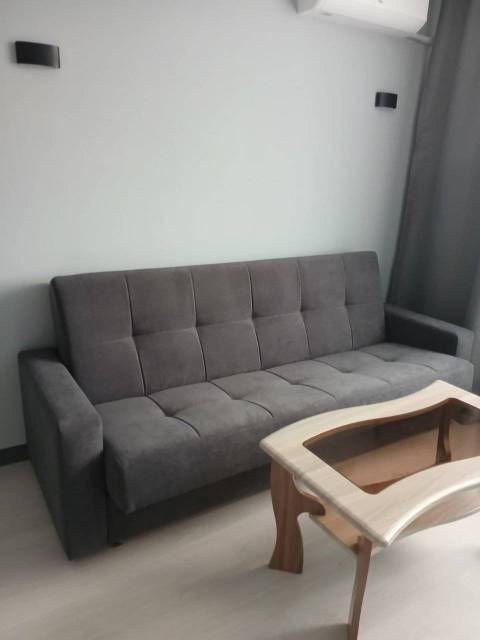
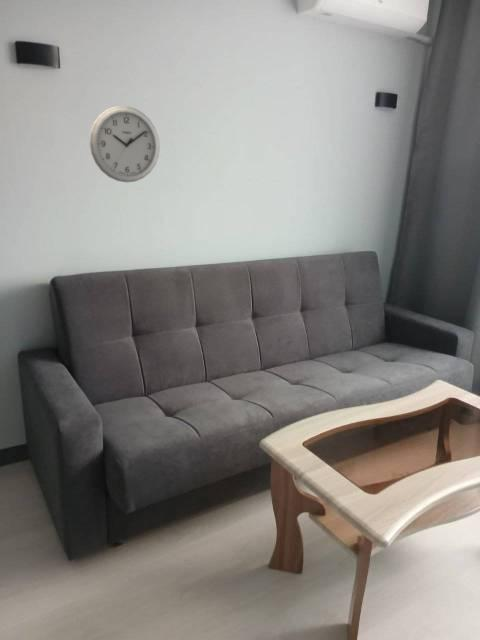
+ wall clock [89,105,161,183]
